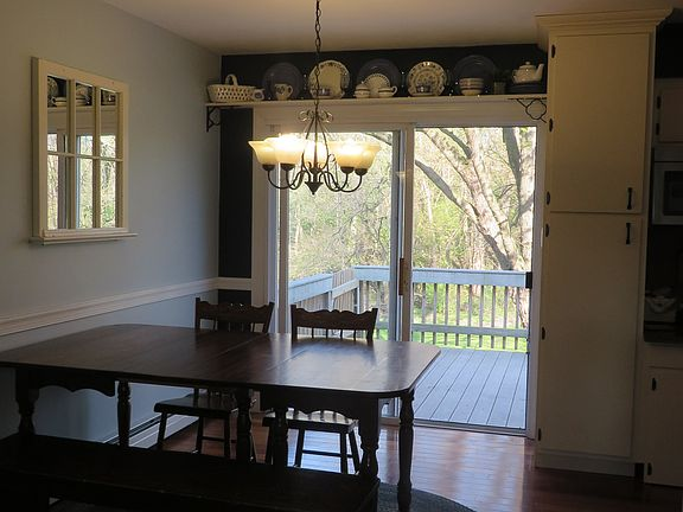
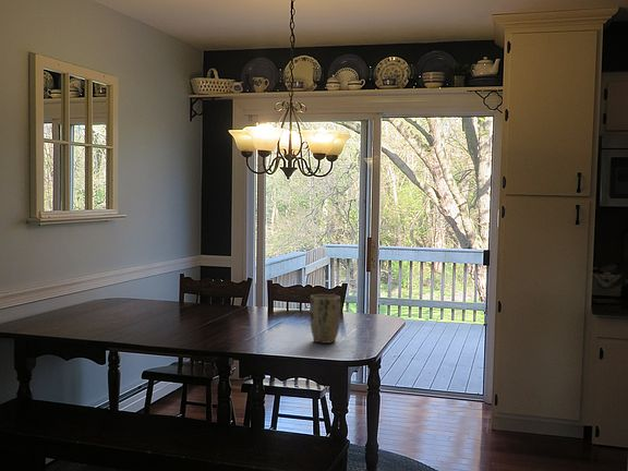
+ plant pot [309,293,341,345]
